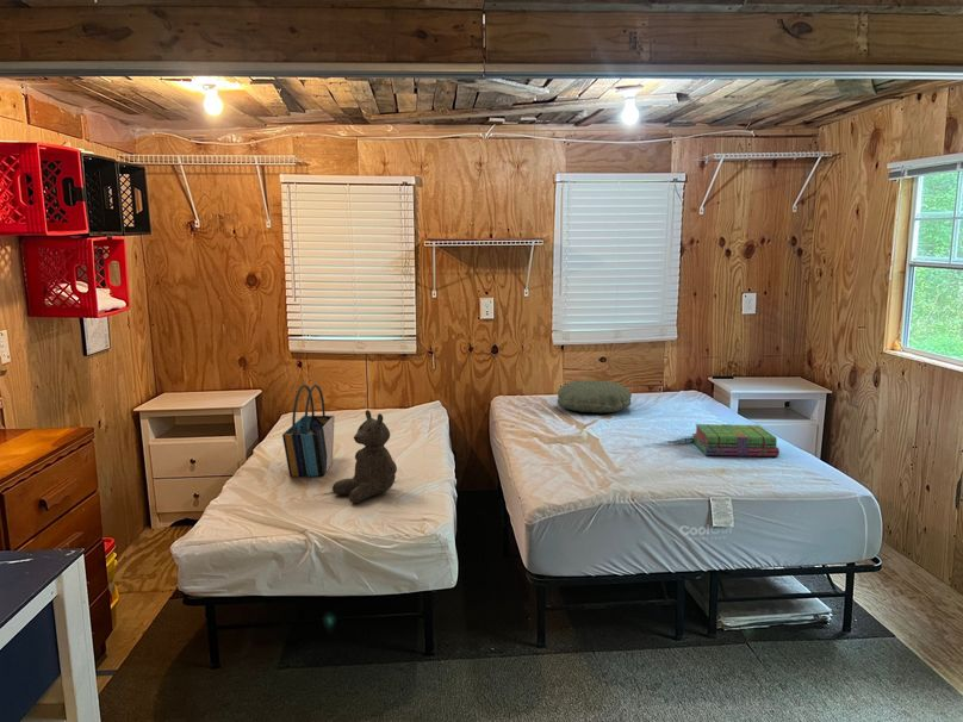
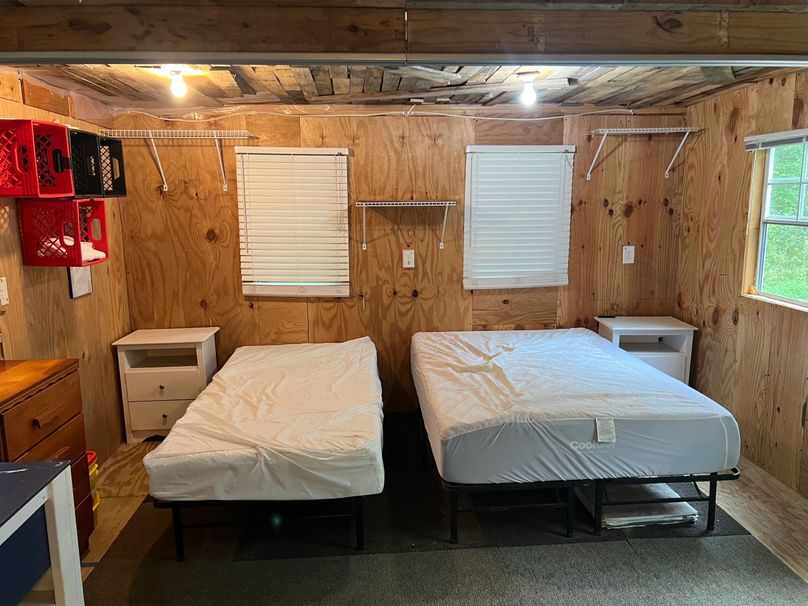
- stack of books [691,423,781,458]
- tote bag [281,384,336,478]
- teddy bear [331,409,398,504]
- pillow [557,379,633,413]
